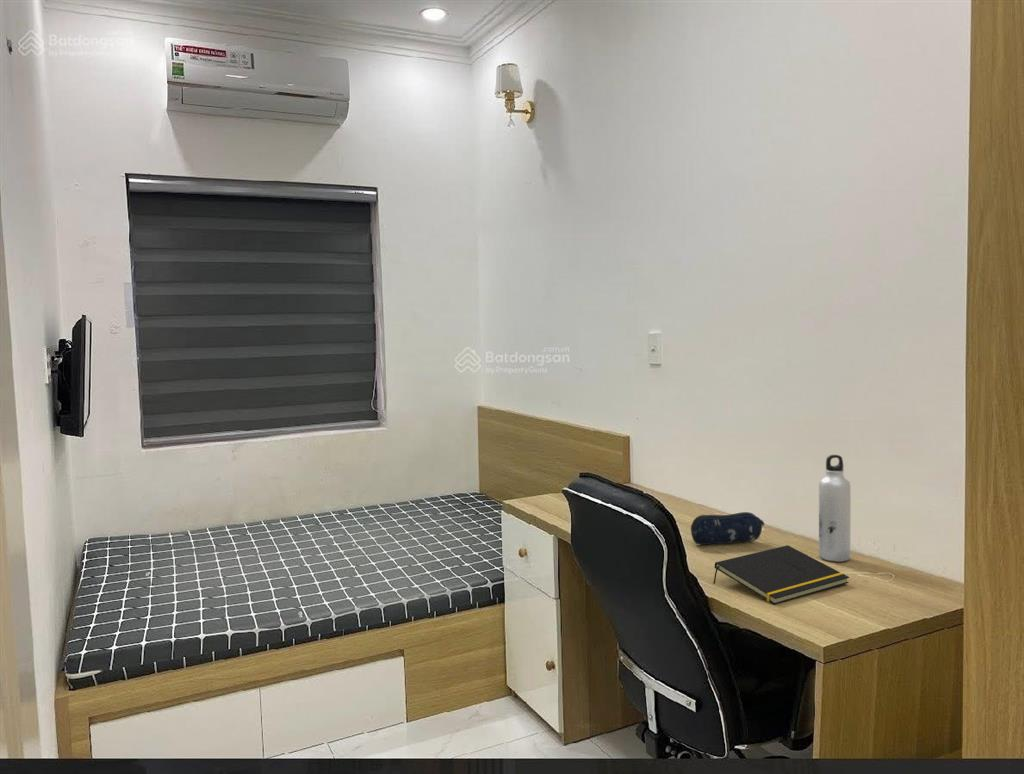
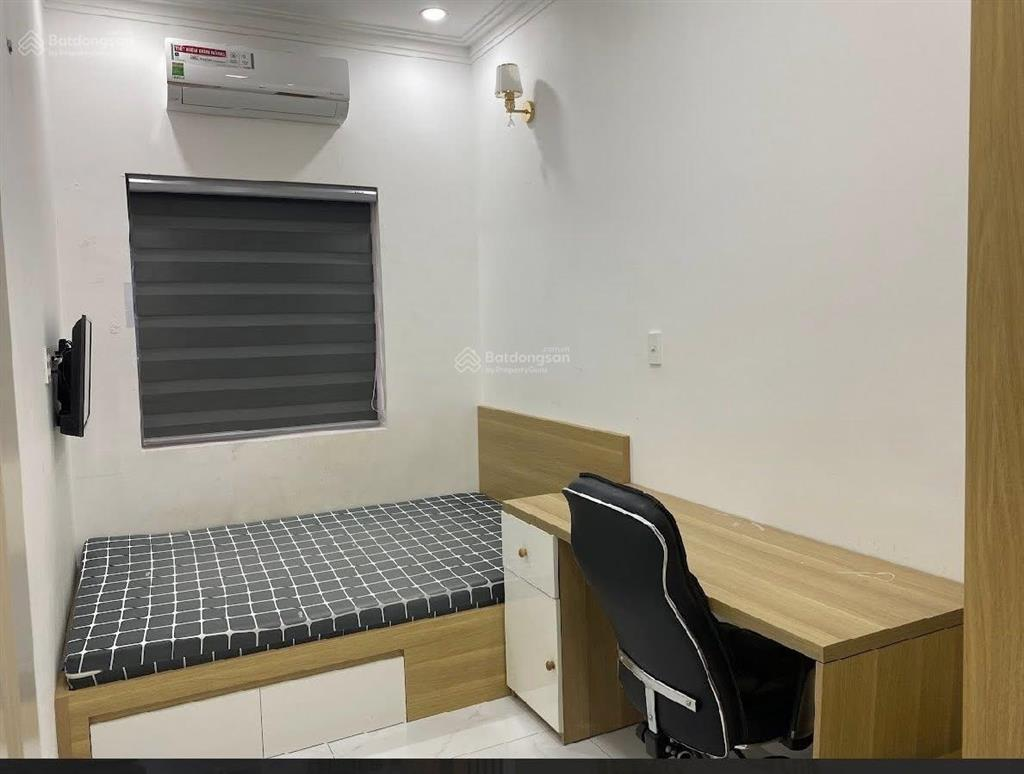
- water bottle [818,454,852,563]
- notepad [712,544,850,605]
- pencil case [690,511,765,546]
